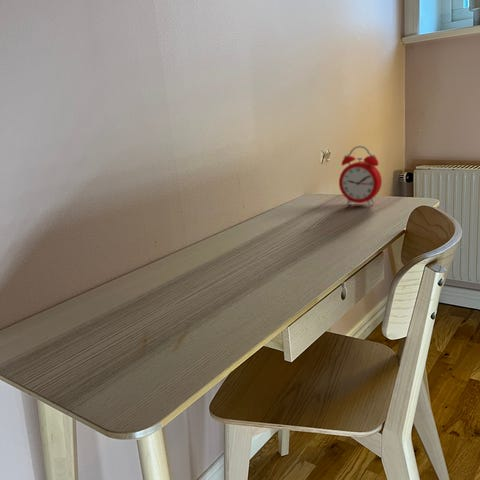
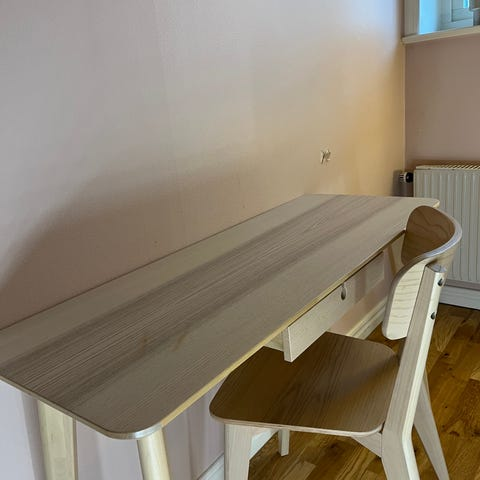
- alarm clock [338,145,383,207]
